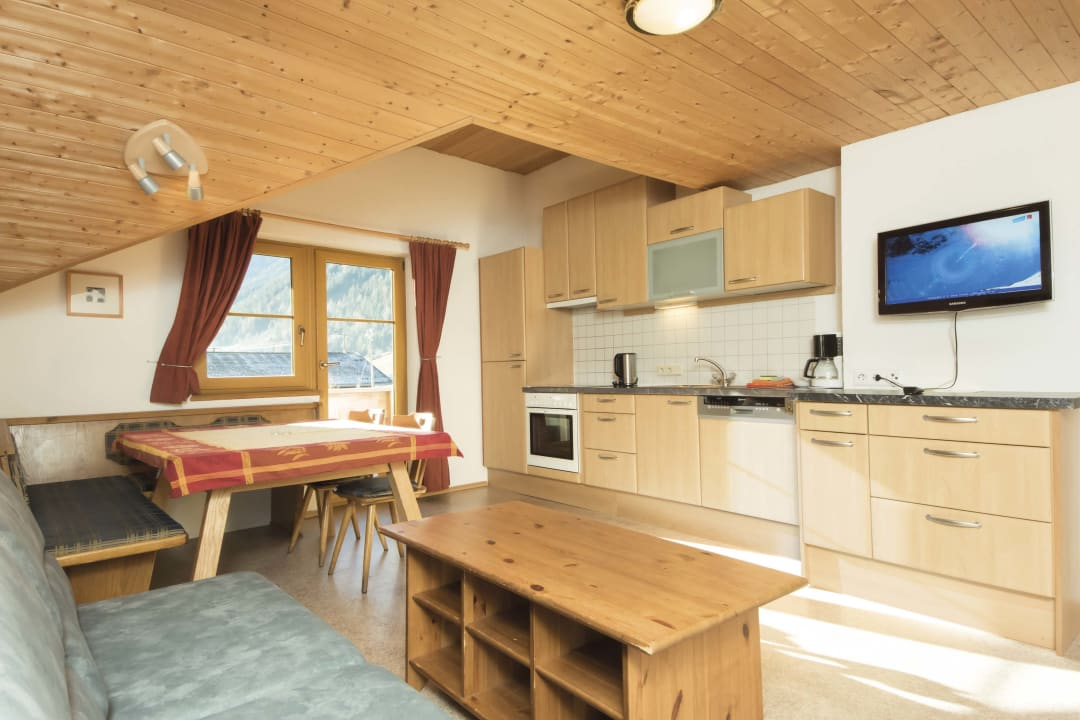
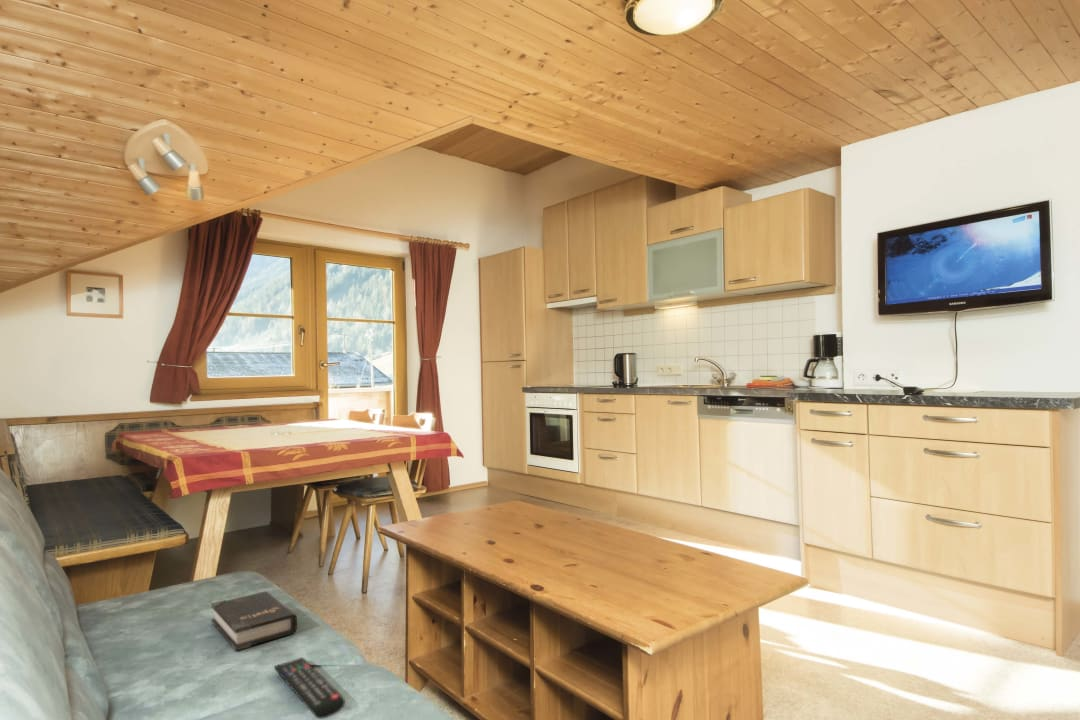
+ hardback book [210,590,298,652]
+ remote control [273,656,346,720]
